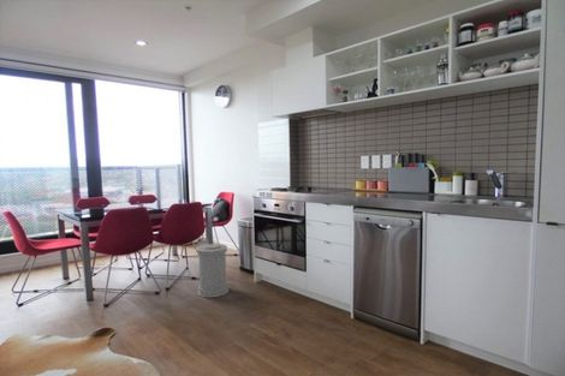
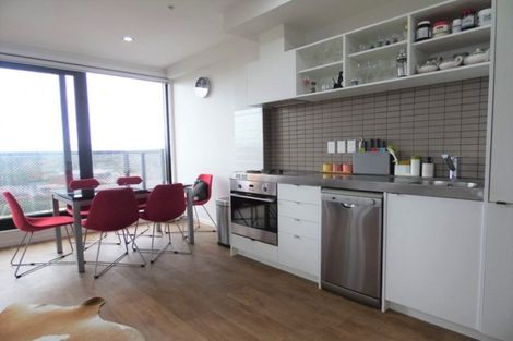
- trash can [195,243,230,298]
